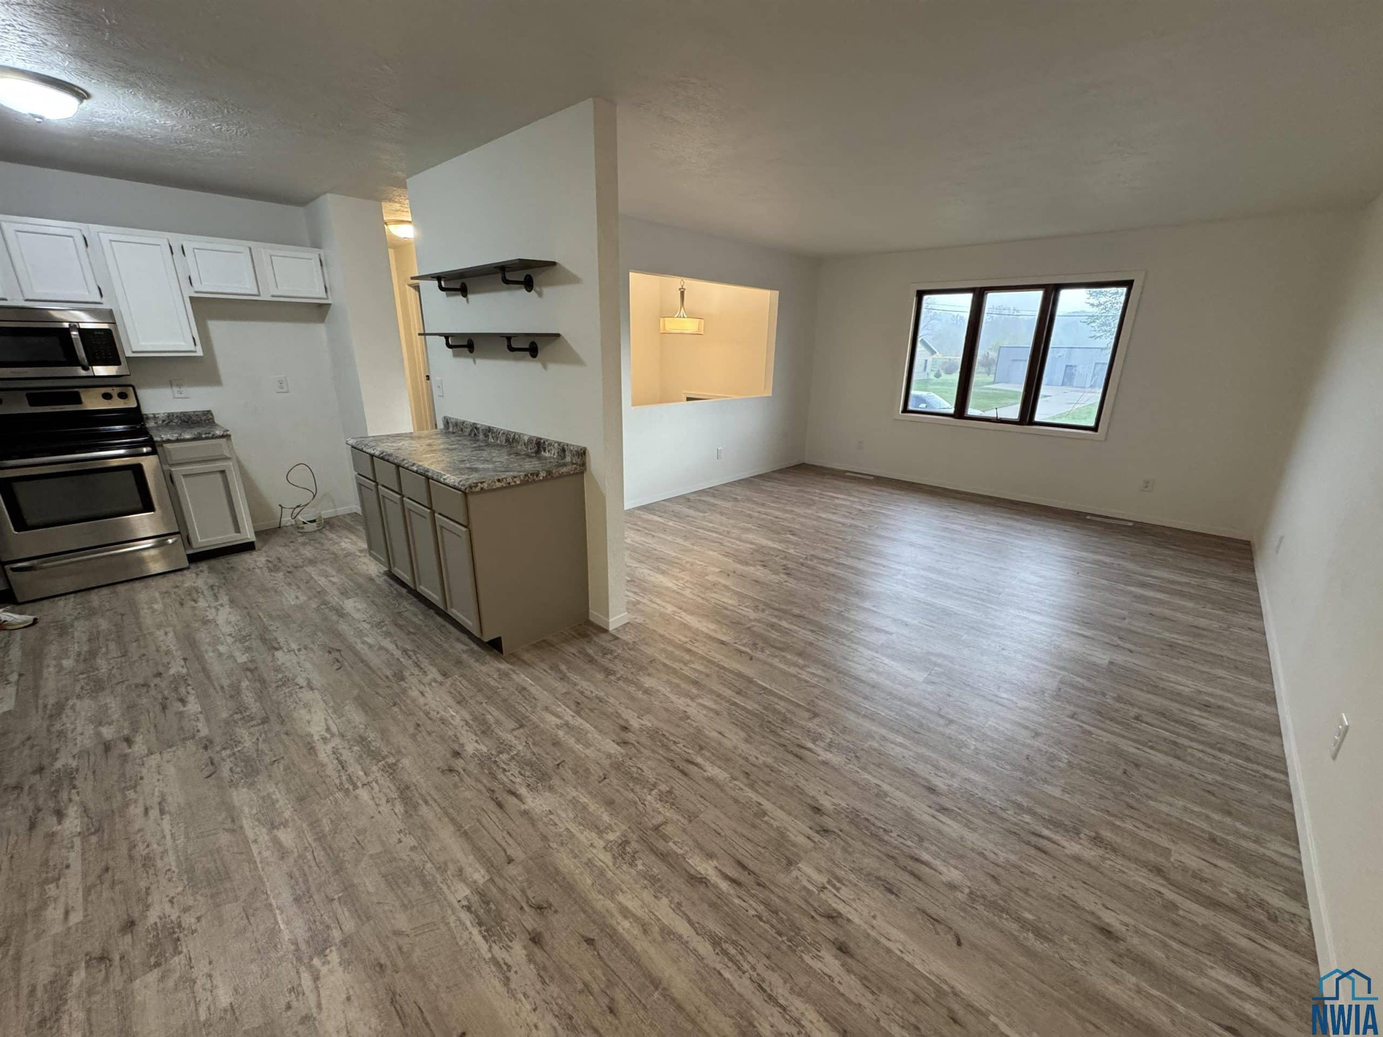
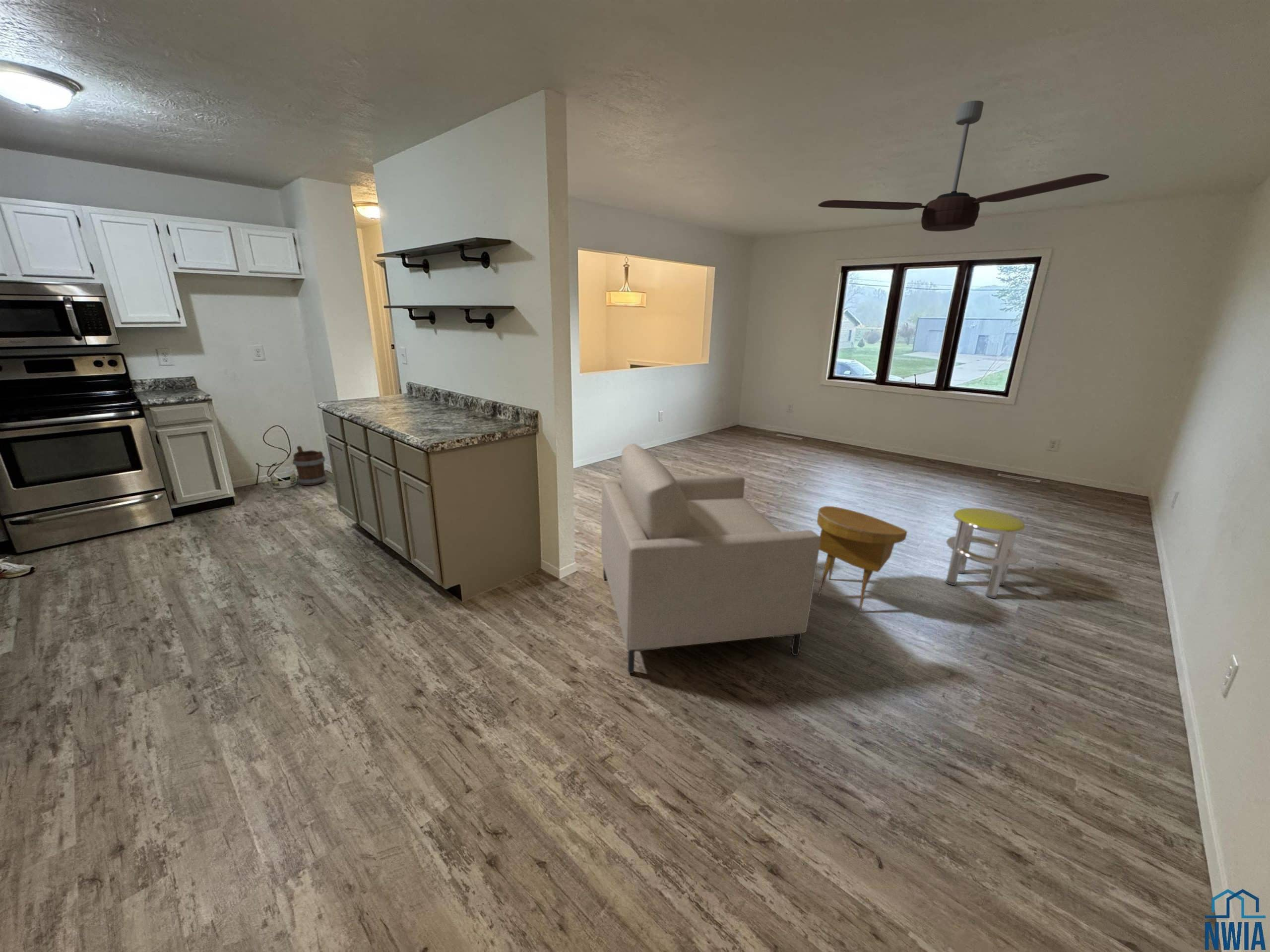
+ ceiling fan [818,100,1110,232]
+ stool [946,507,1027,599]
+ chair [601,443,821,673]
+ bucket [292,445,327,486]
+ side table [817,505,908,612]
